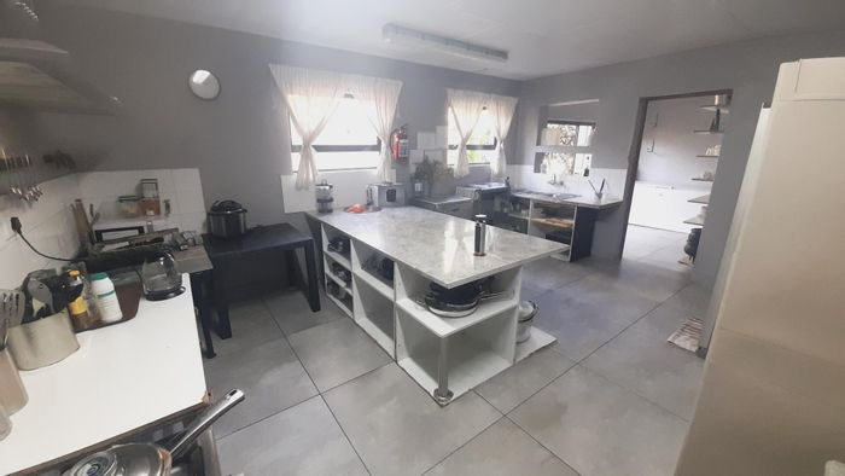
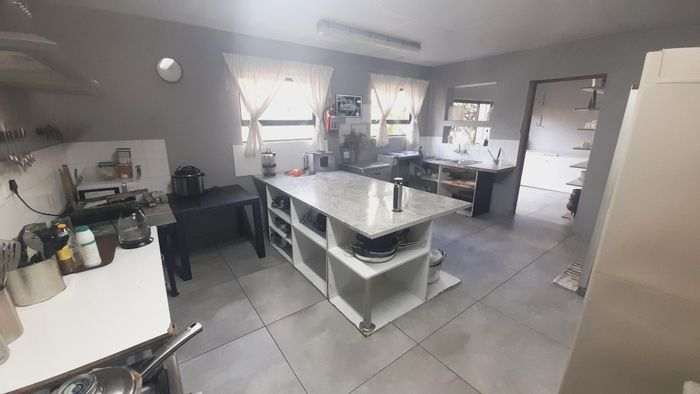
+ wall art [334,93,363,119]
